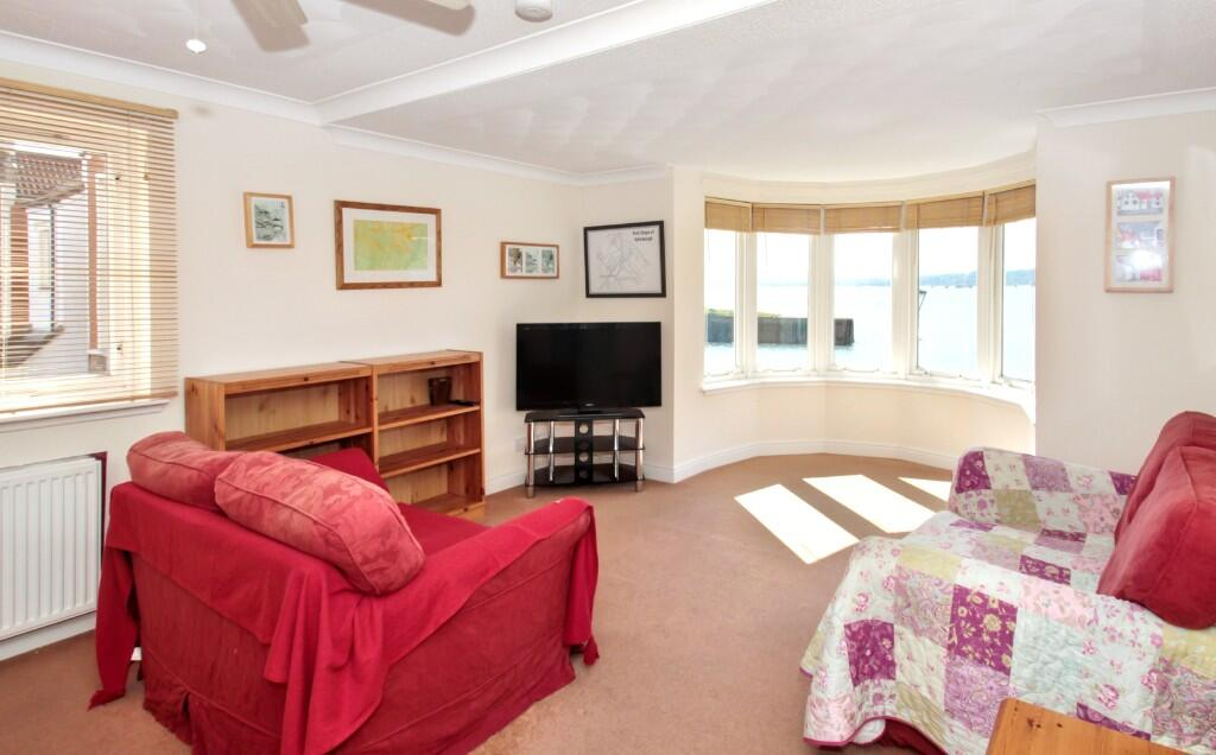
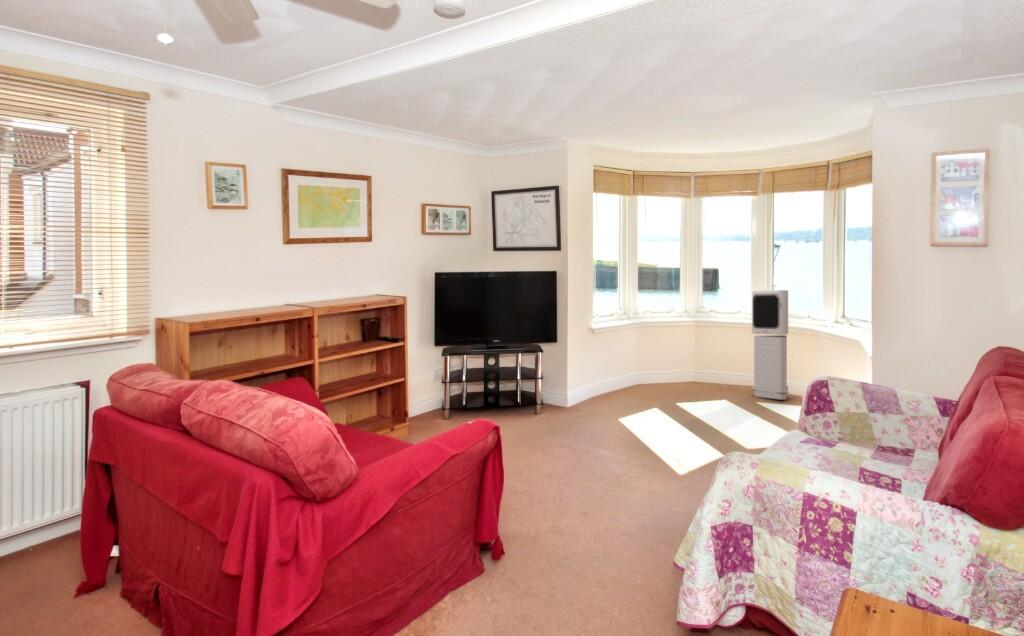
+ air purifier [751,289,789,400]
